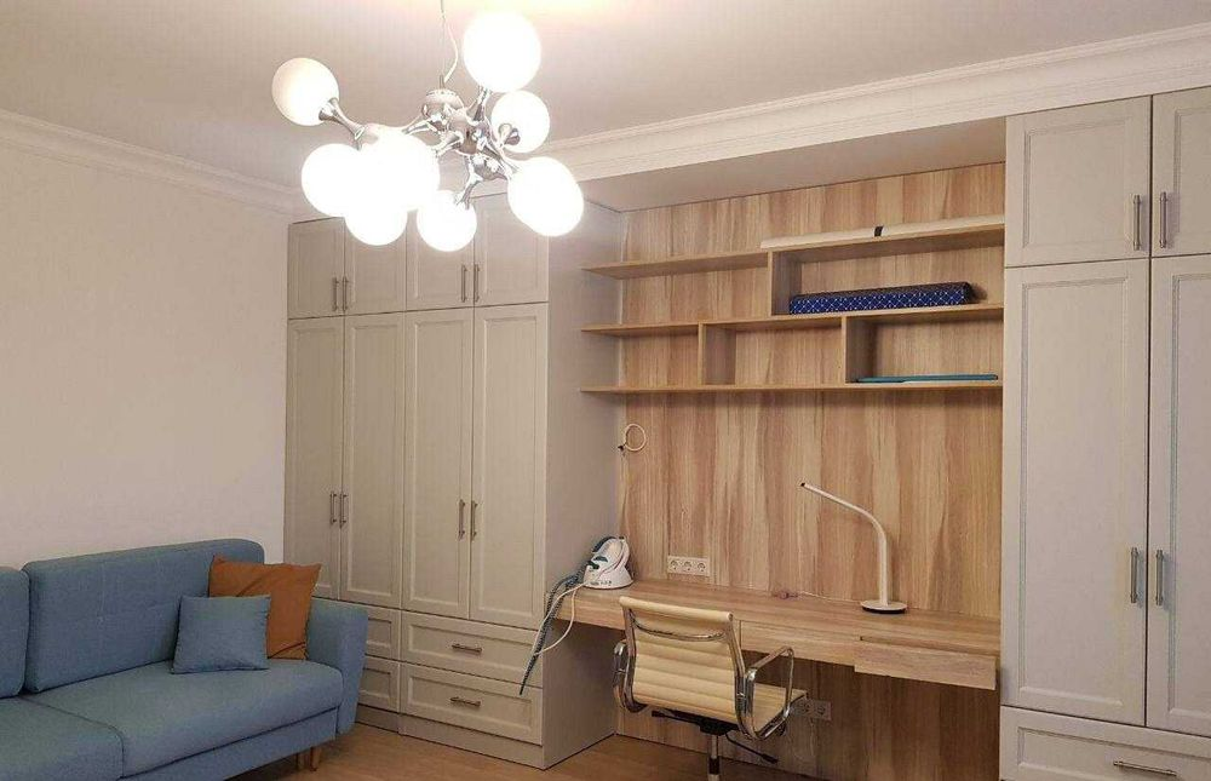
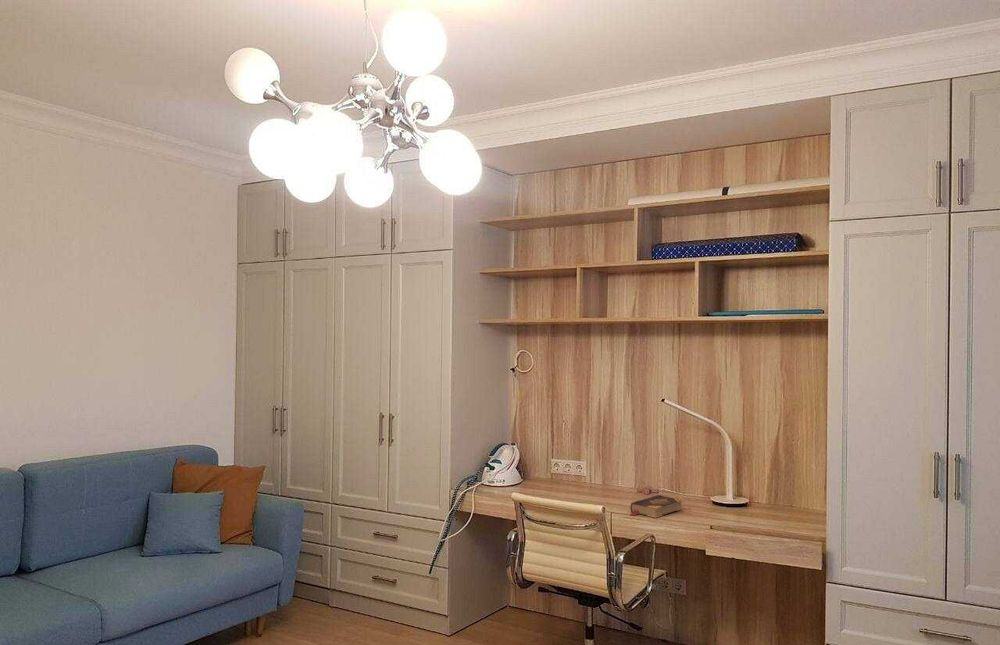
+ book [629,494,683,519]
